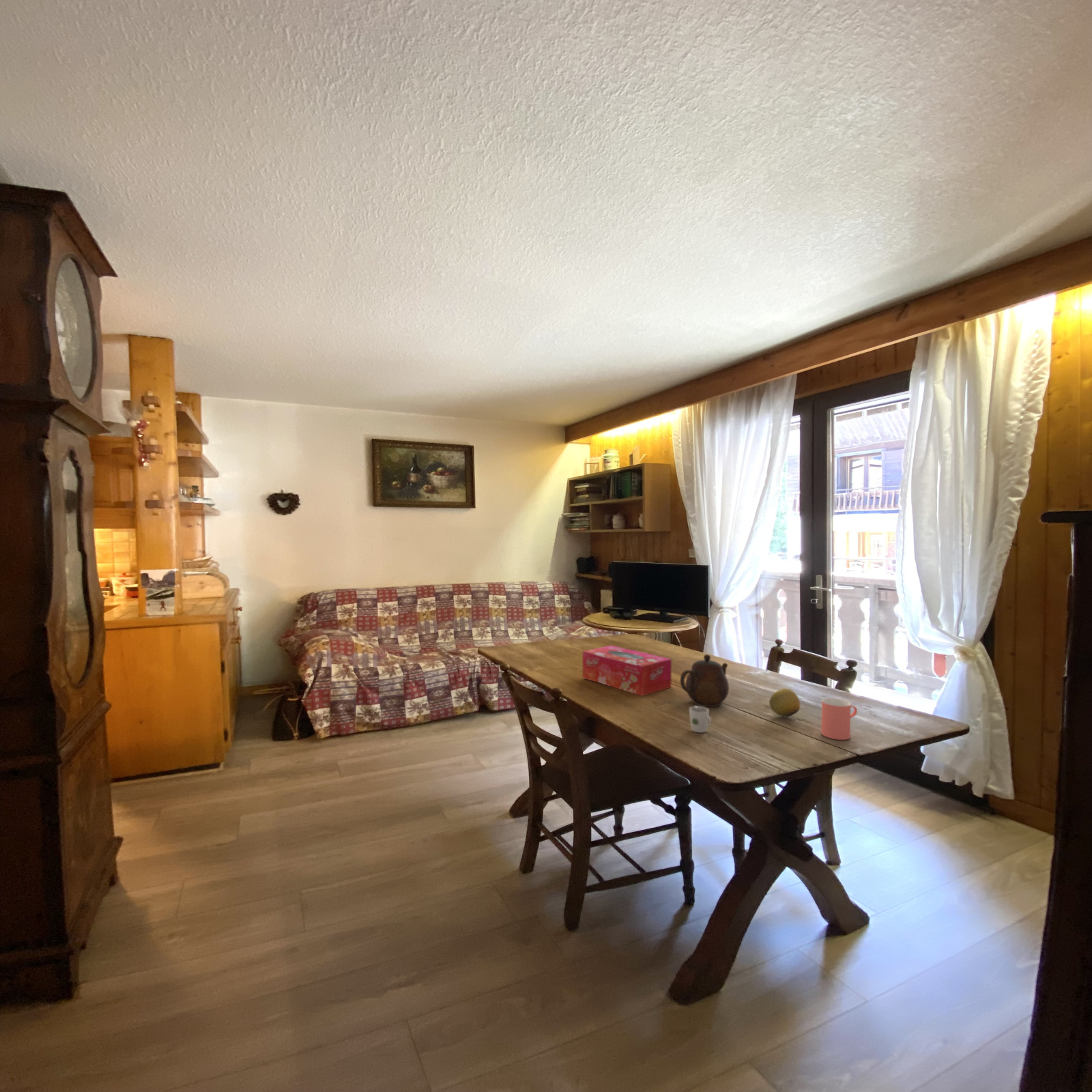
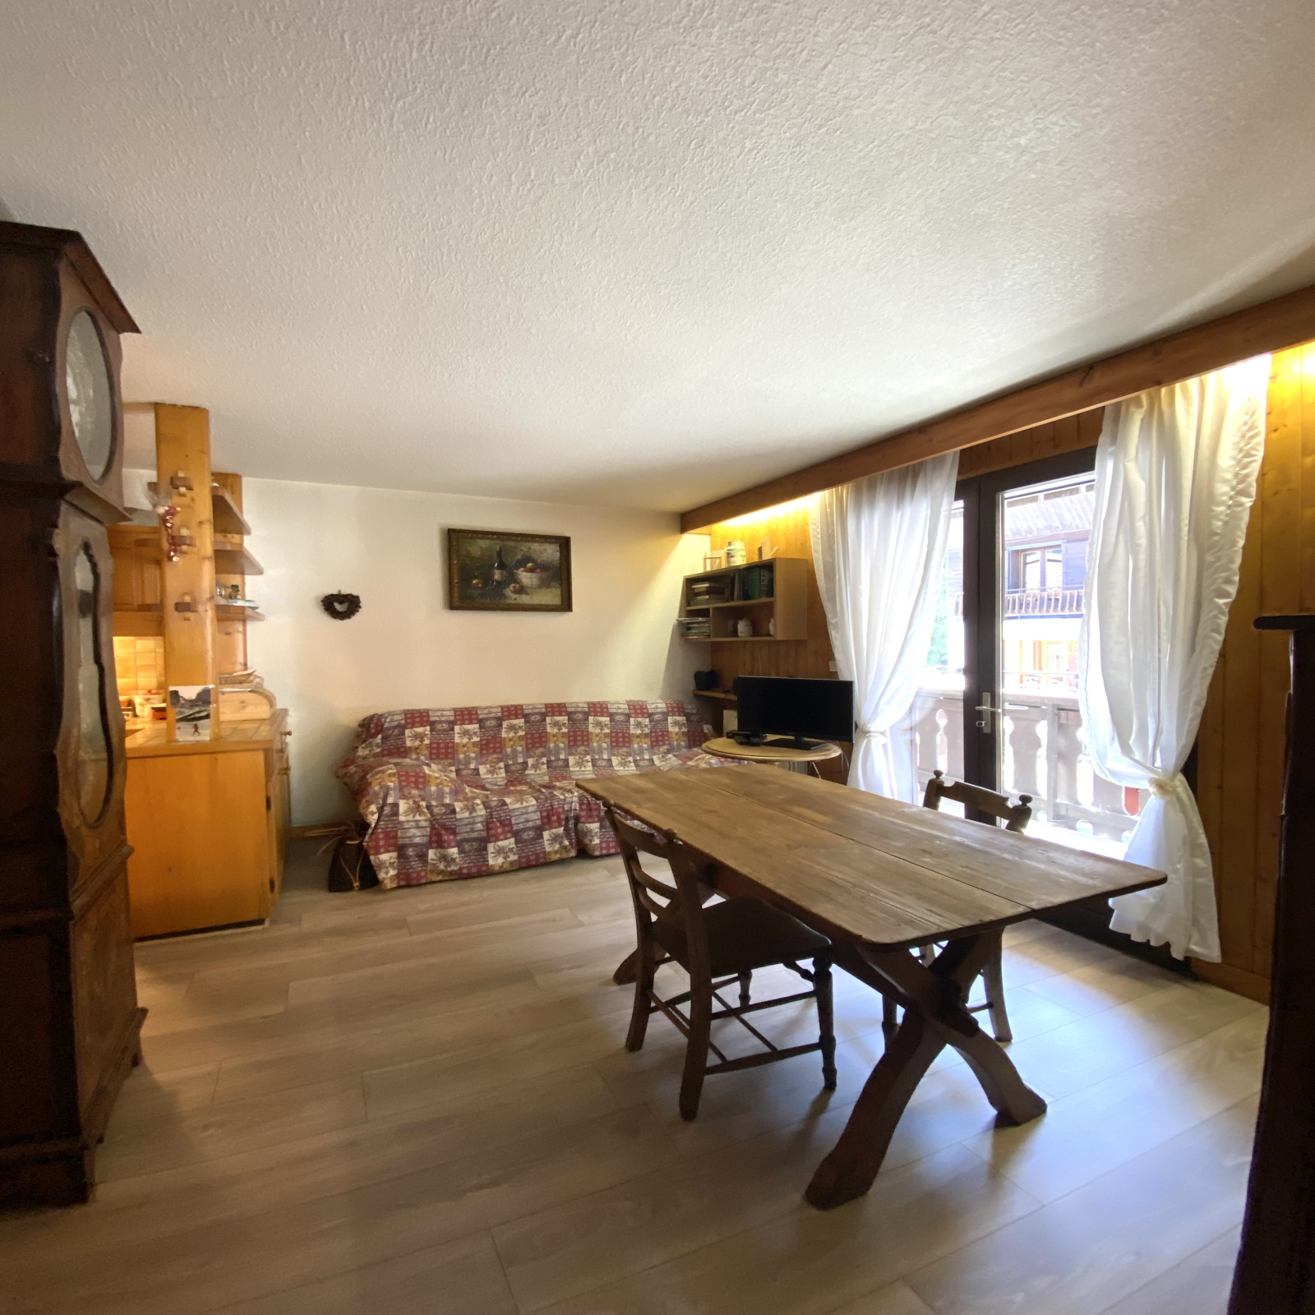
- teapot [679,654,730,707]
- cup [820,698,858,741]
- tissue box [582,645,672,697]
- fruit [768,688,801,718]
- cup [689,705,713,733]
